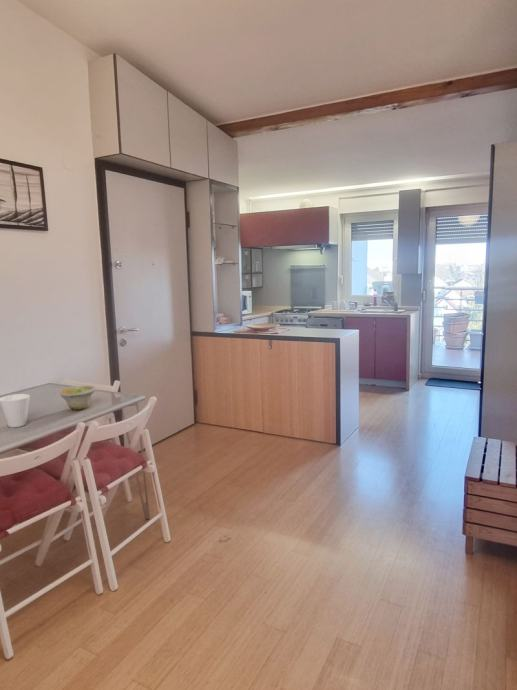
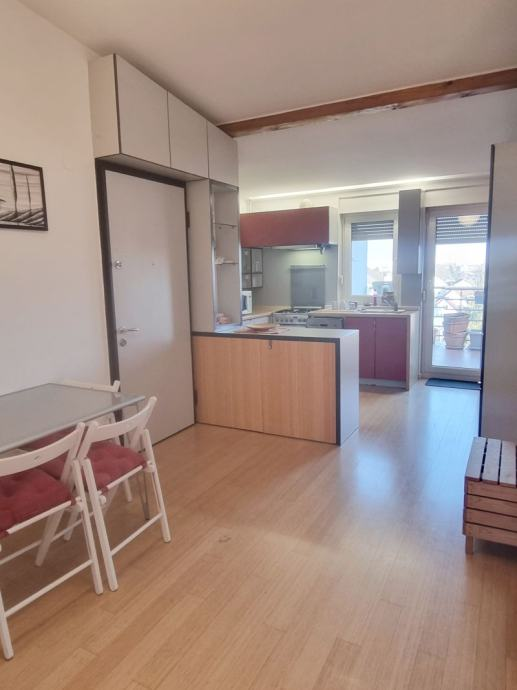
- cup [0,393,31,428]
- bowl [59,385,97,411]
